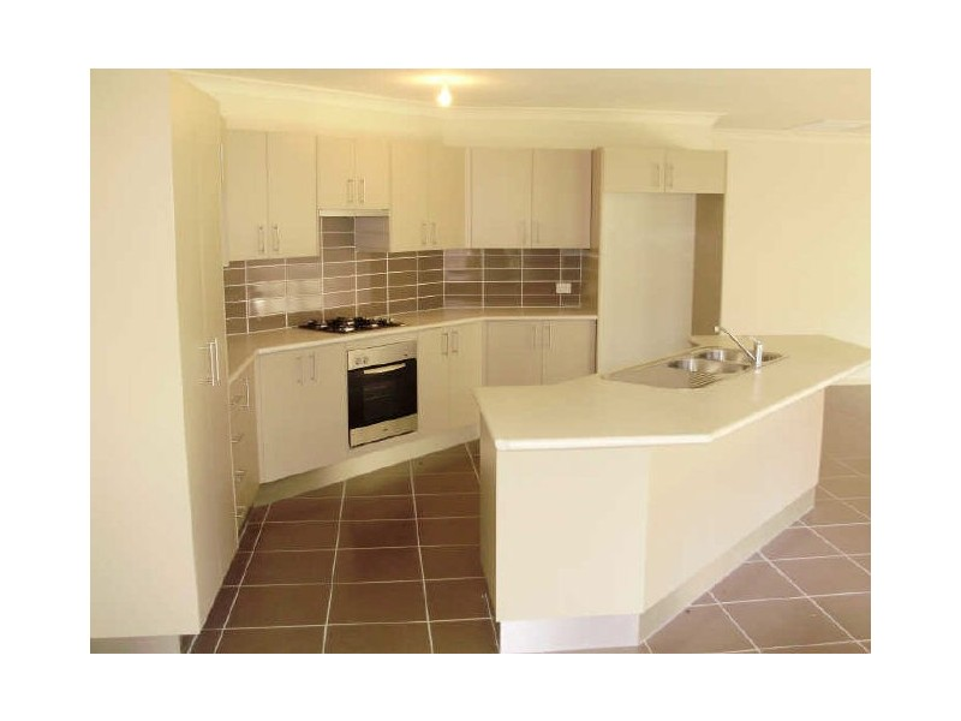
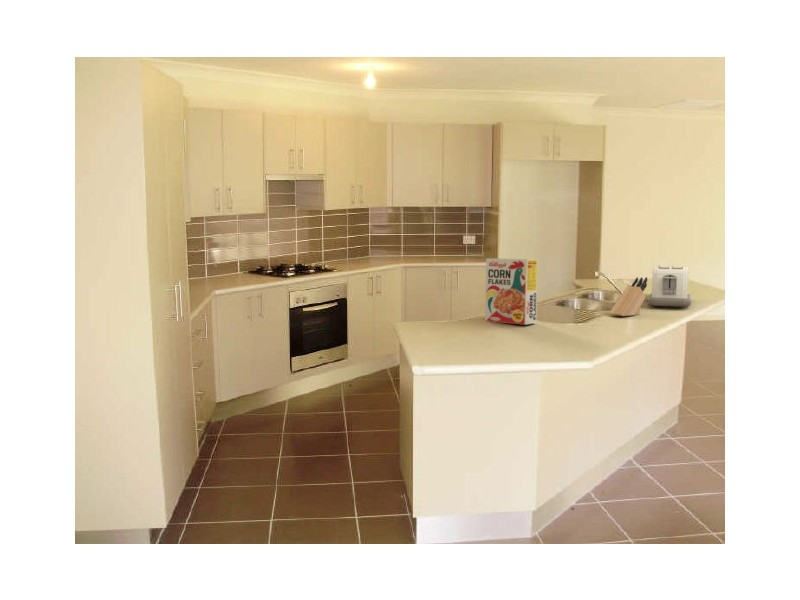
+ knife block [608,276,648,317]
+ cereal box [484,258,539,325]
+ toaster [647,265,692,308]
